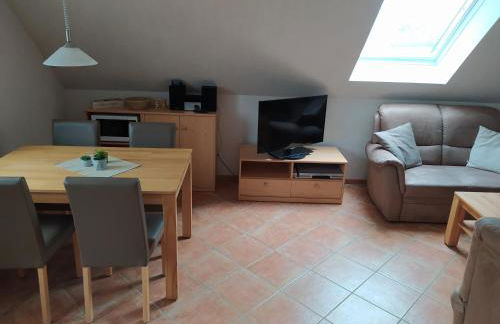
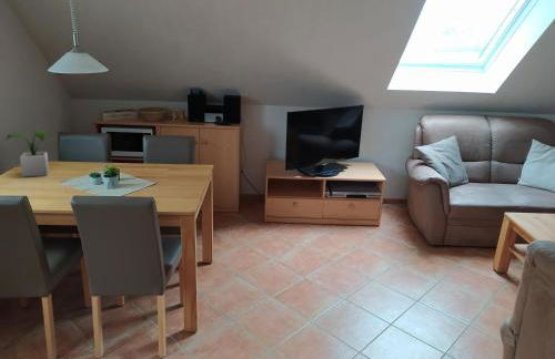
+ potted plant [4,130,57,178]
